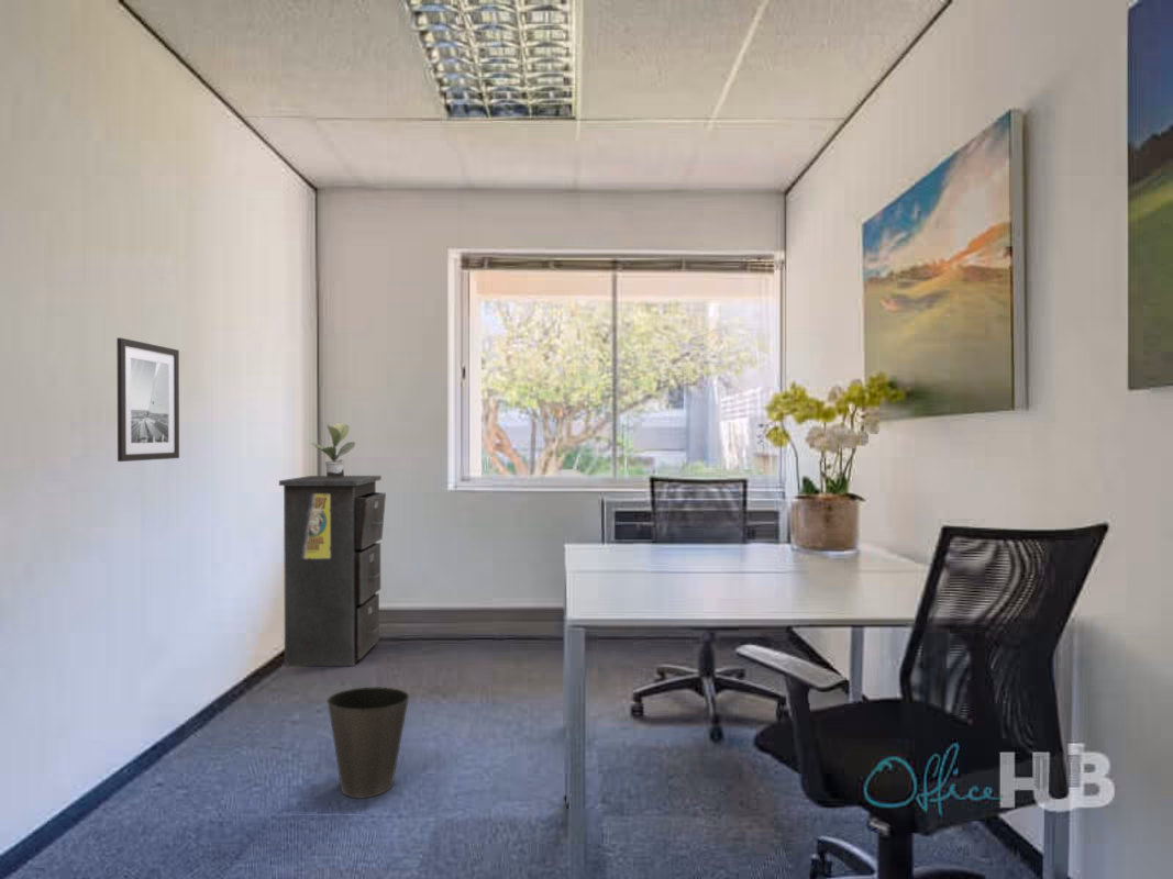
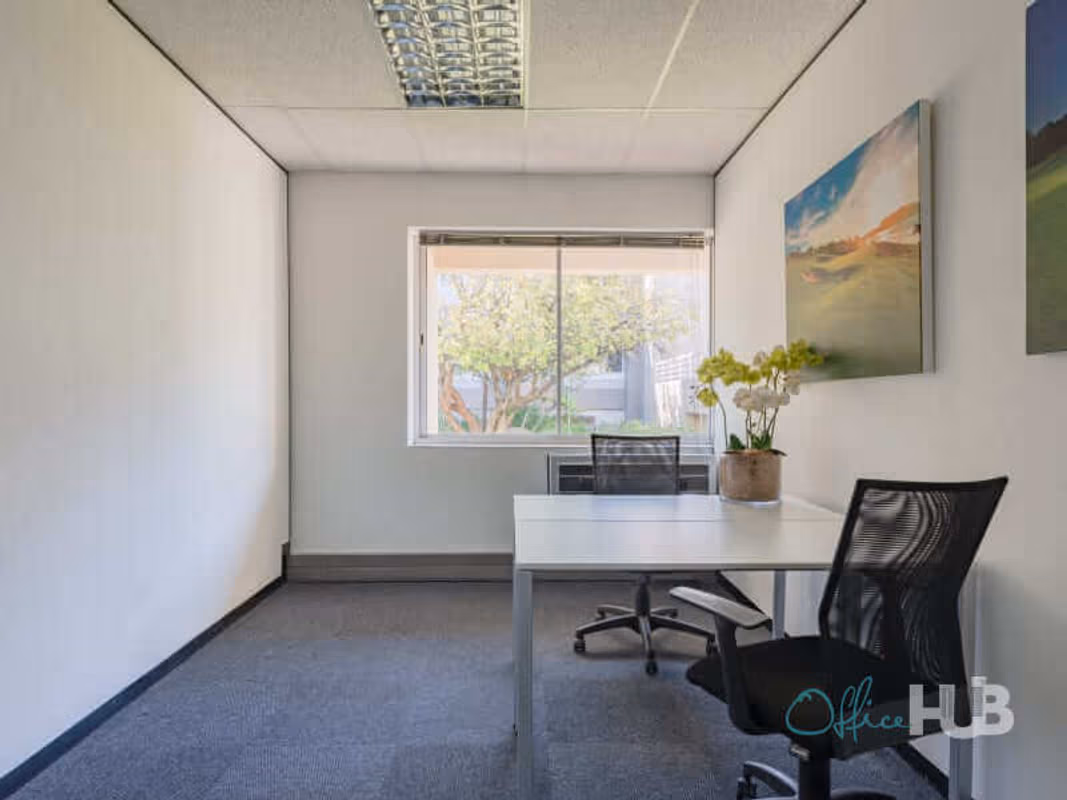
- filing cabinet [278,475,387,667]
- wall art [115,337,180,463]
- waste basket [327,686,411,800]
- potted plant [310,422,356,477]
